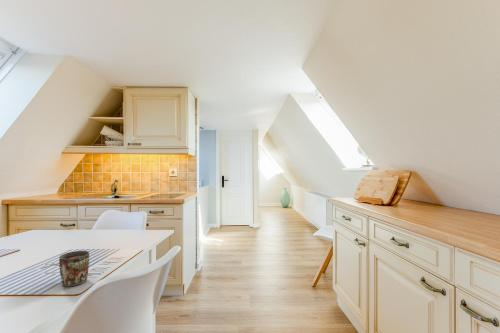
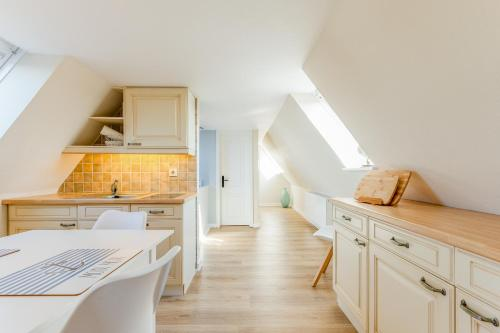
- mug [58,250,90,287]
